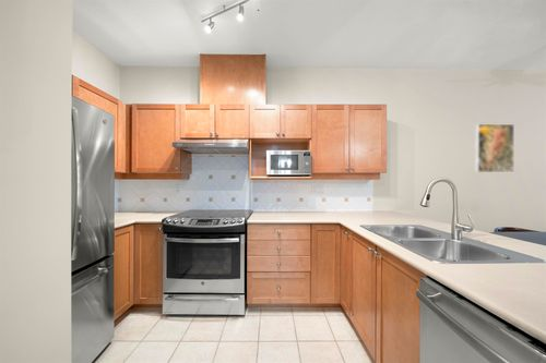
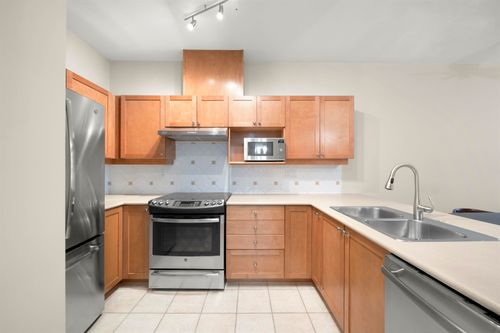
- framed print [475,123,515,173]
